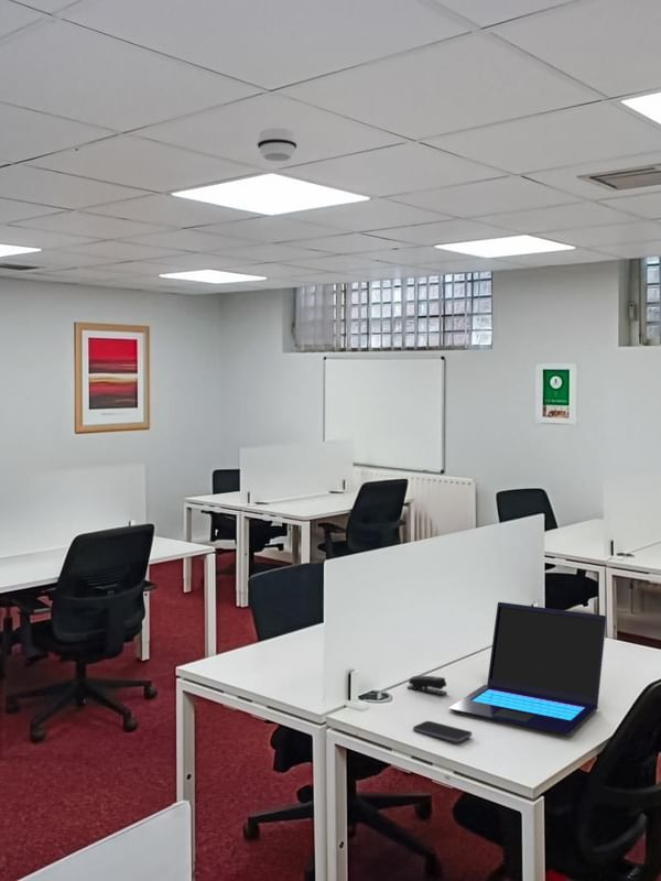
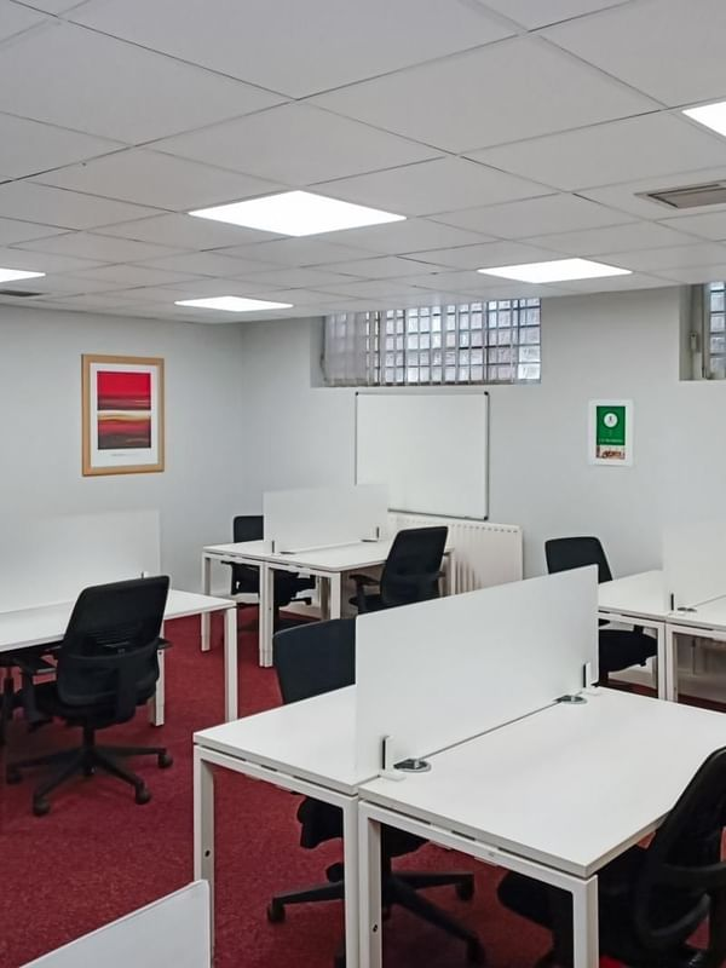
- laptop [447,601,608,737]
- smartphone [412,720,473,743]
- smoke detector [256,127,299,162]
- stapler [407,675,448,696]
